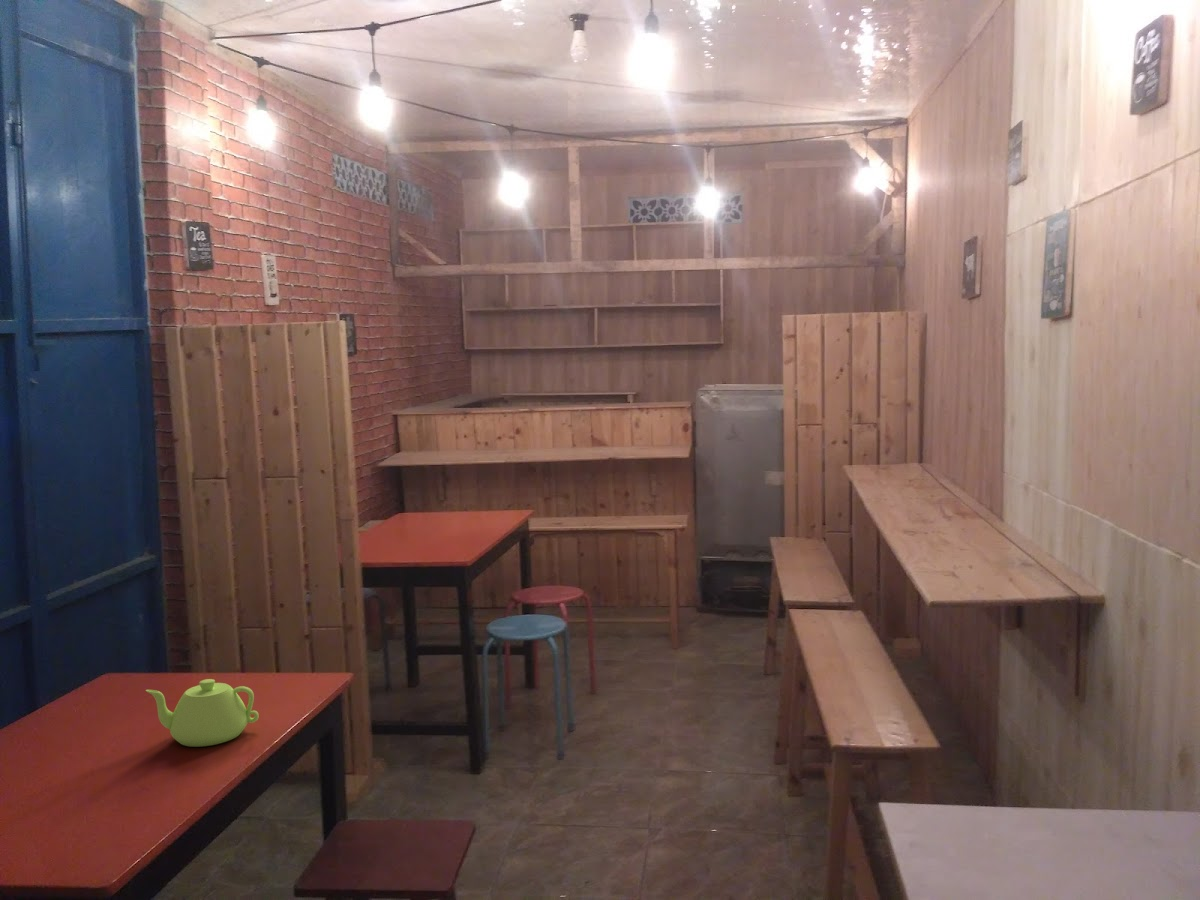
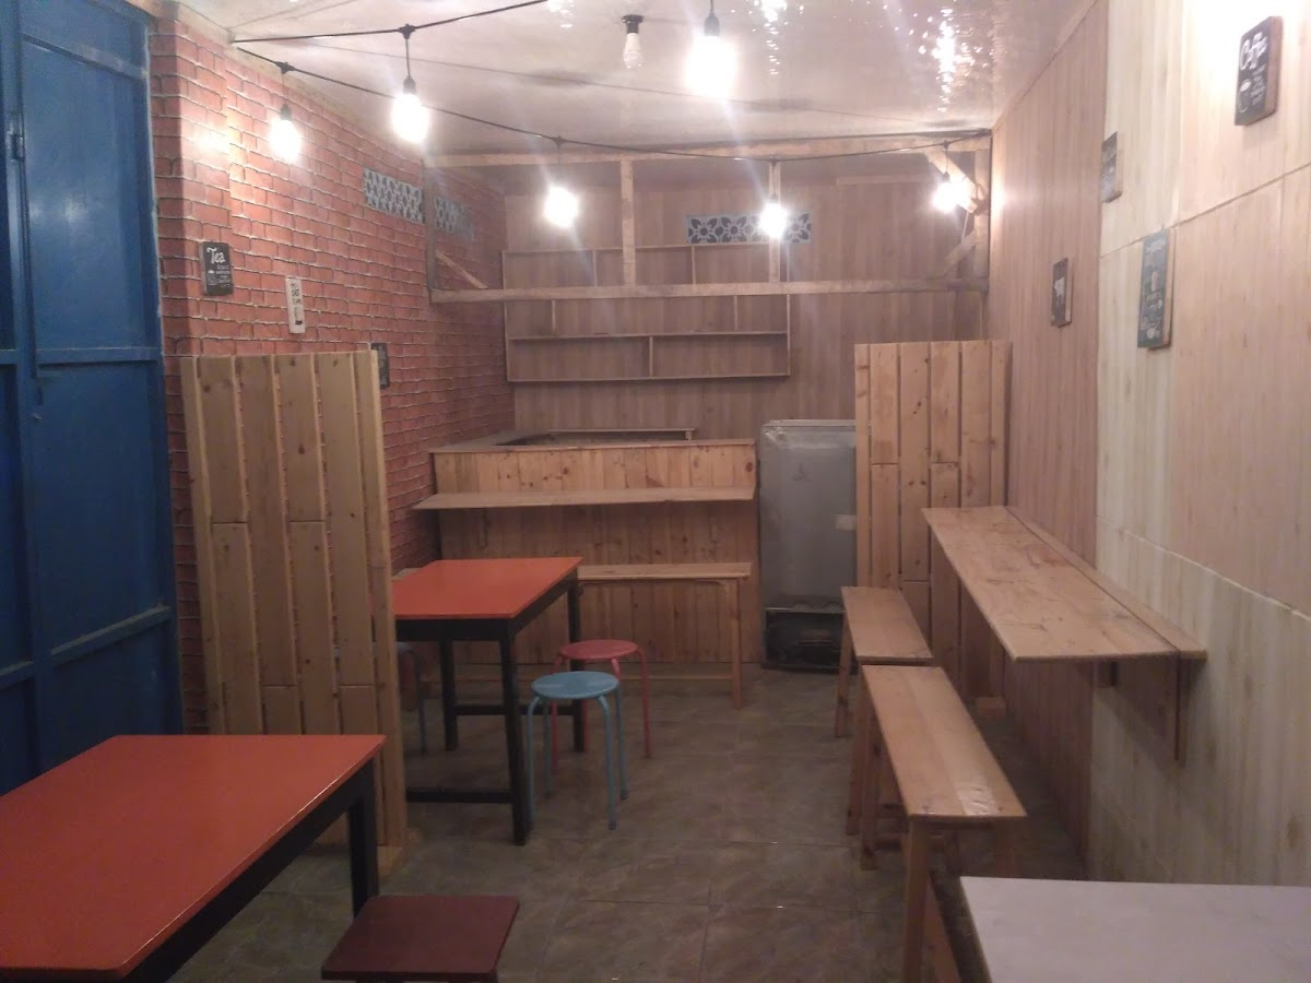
- teapot [145,678,260,748]
